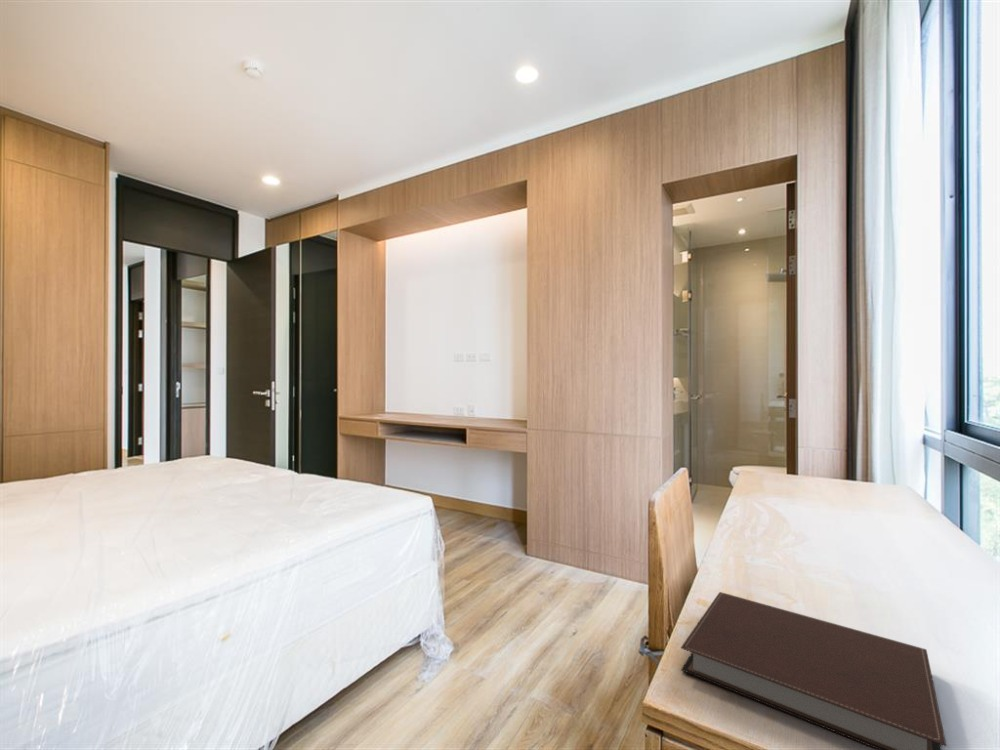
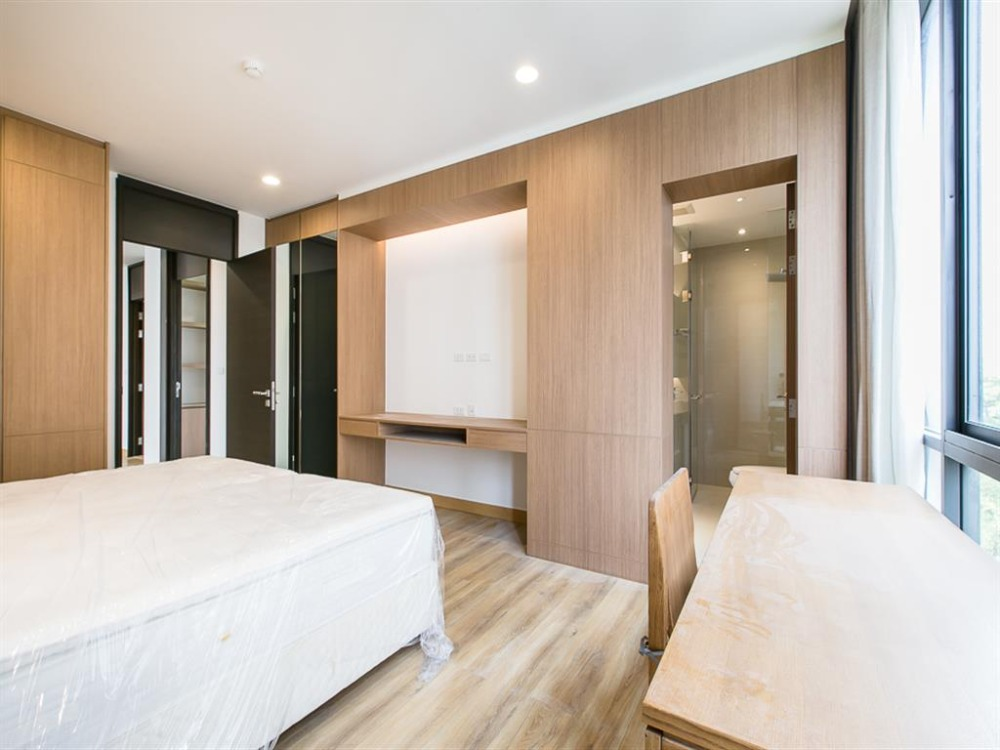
- notebook [680,591,947,750]
